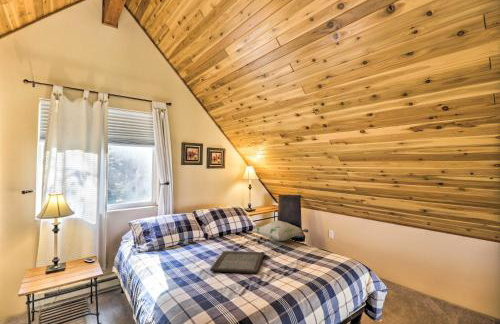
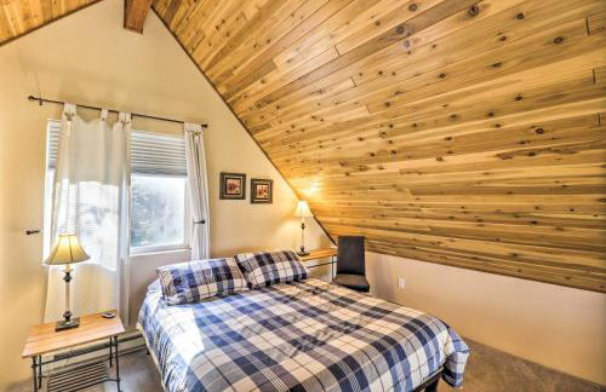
- serving tray [209,250,265,275]
- decorative pillow [251,220,309,242]
